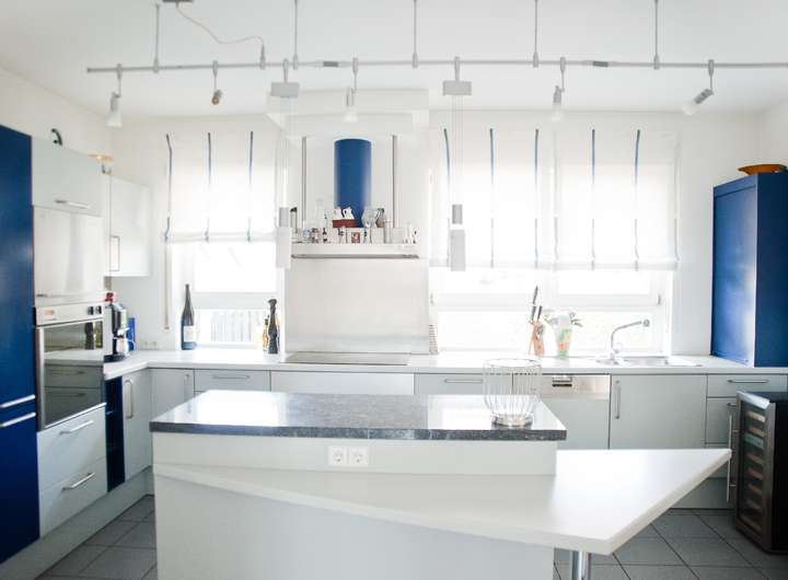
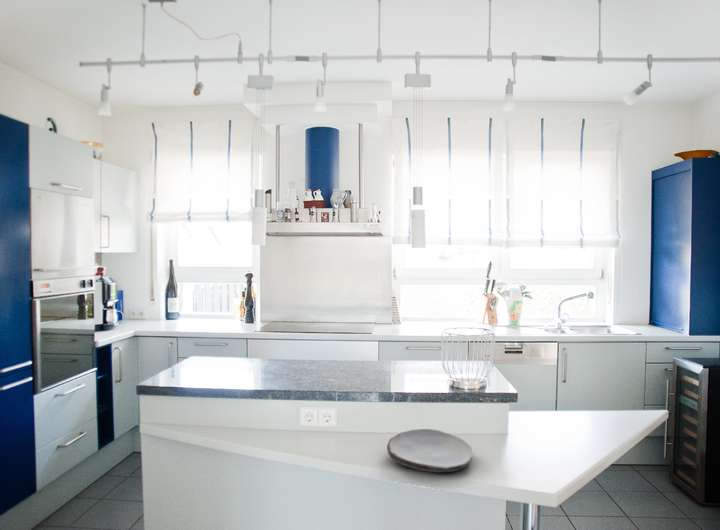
+ plate [386,428,473,473]
